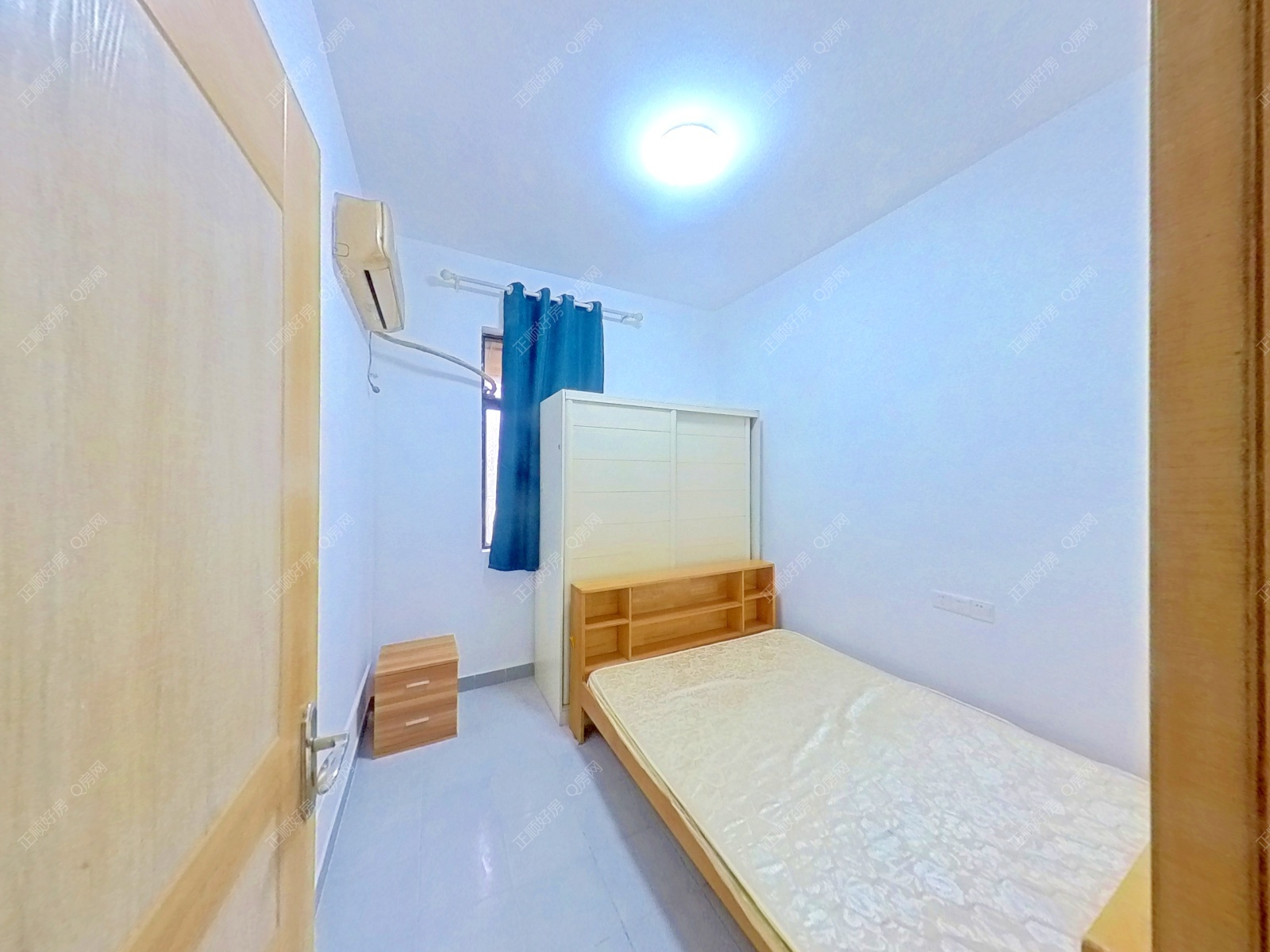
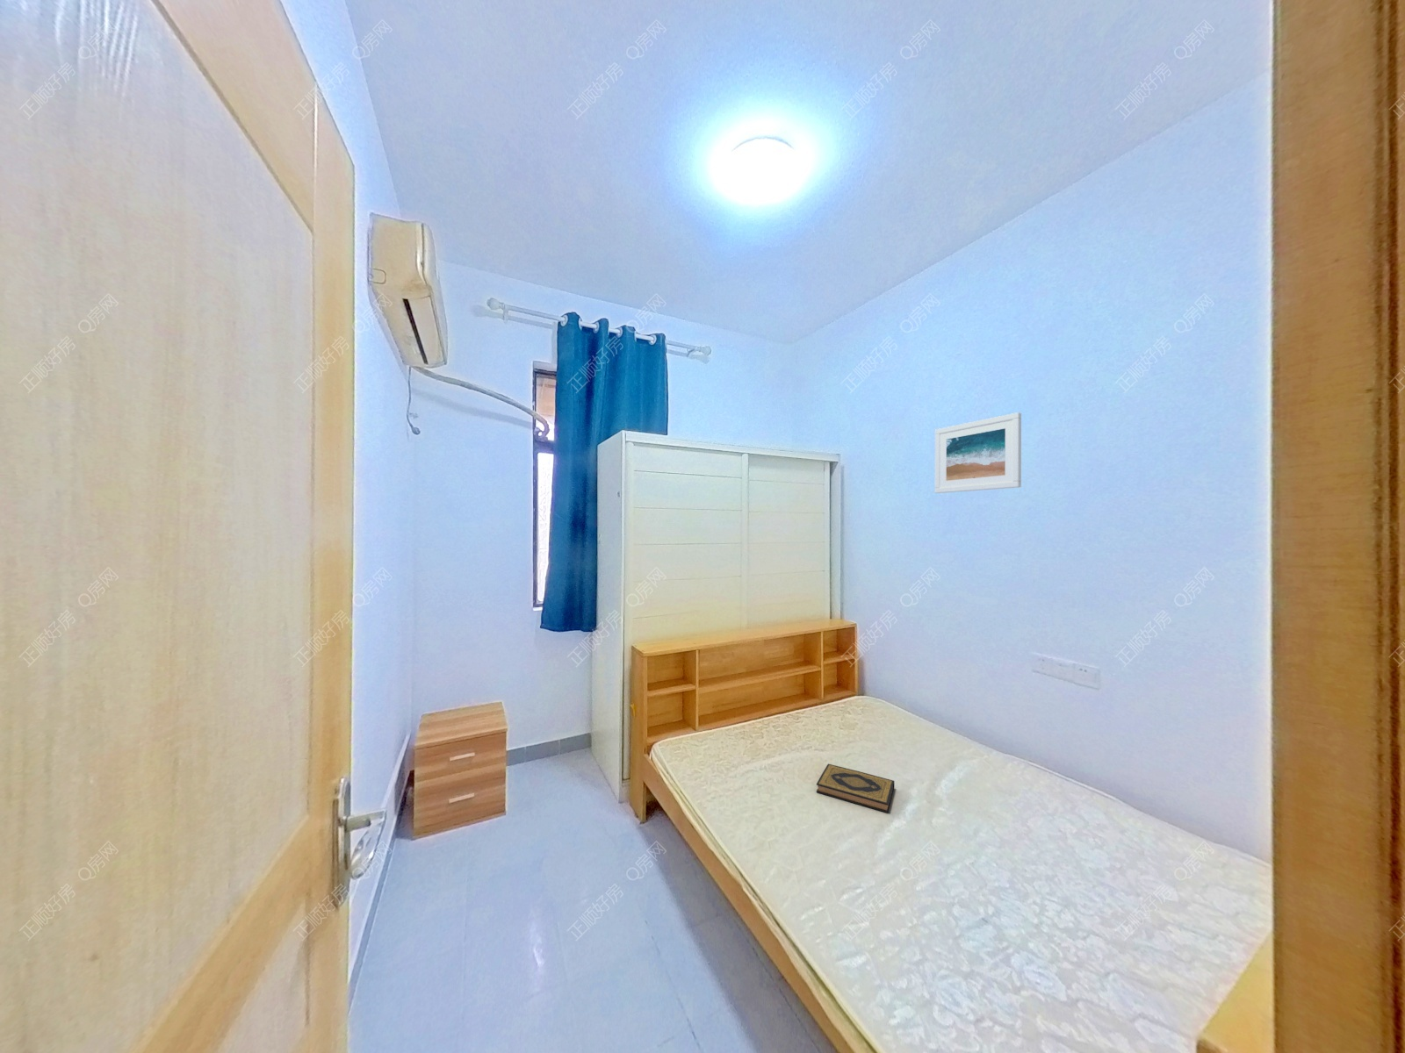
+ hardback book [815,763,896,813]
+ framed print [935,411,1022,494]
